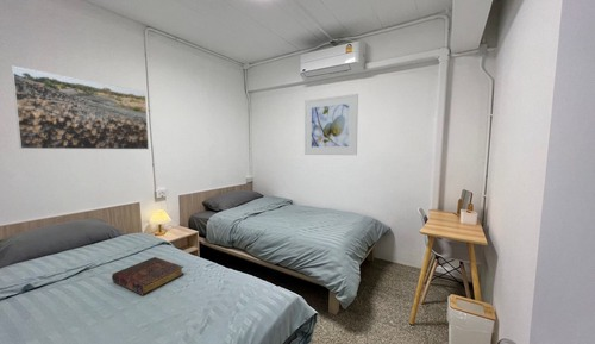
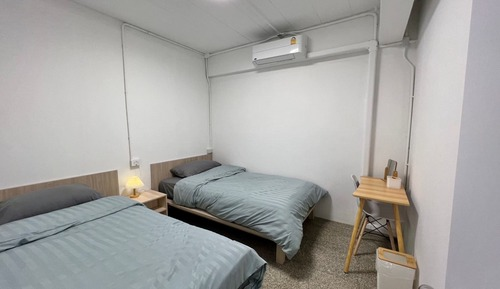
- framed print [10,64,150,150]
- book [111,256,186,296]
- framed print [303,93,359,156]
